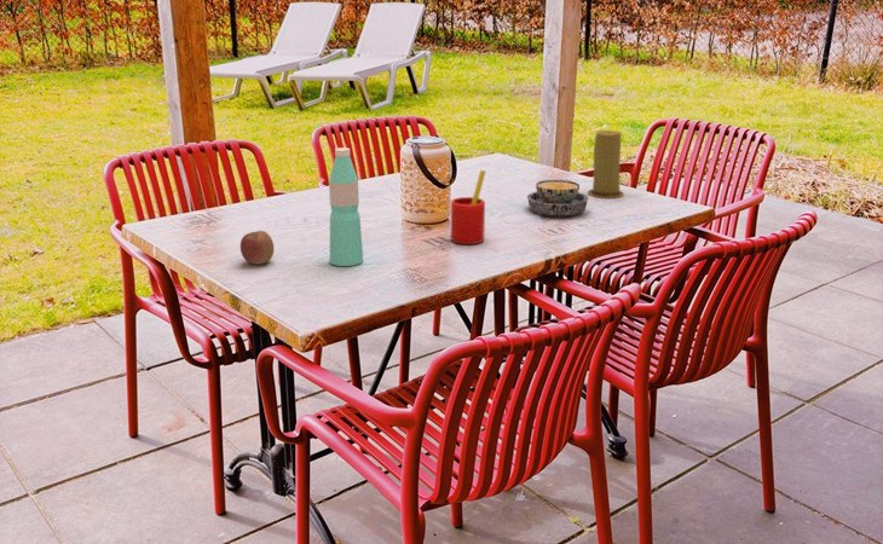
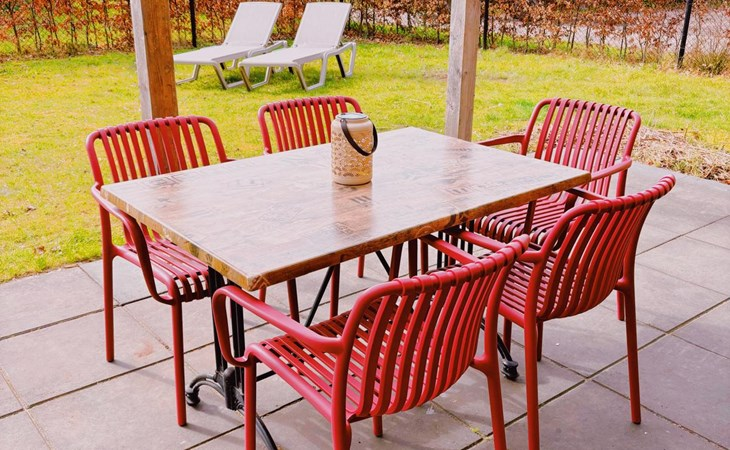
- candle [587,129,625,199]
- apple [239,230,275,266]
- straw [449,169,486,245]
- water bottle [328,146,364,267]
- bowl [526,179,589,219]
